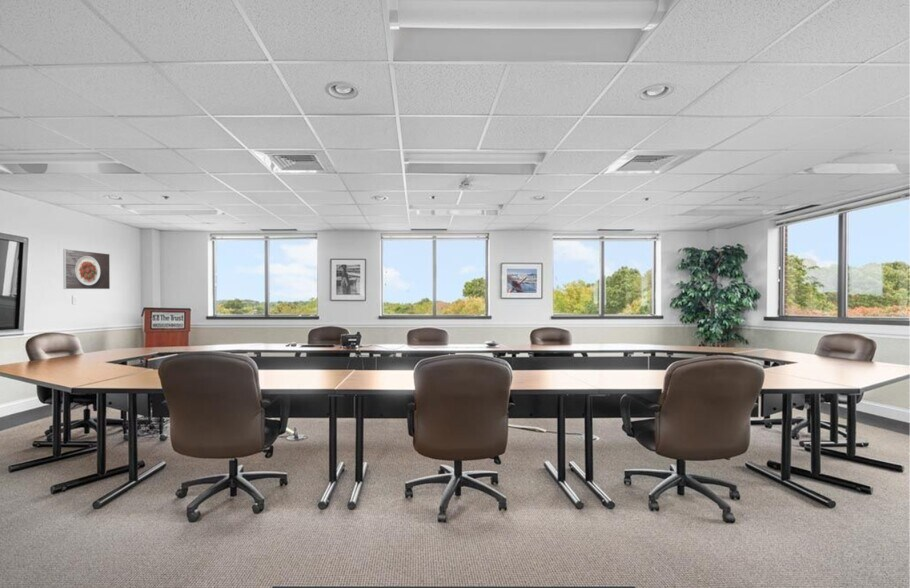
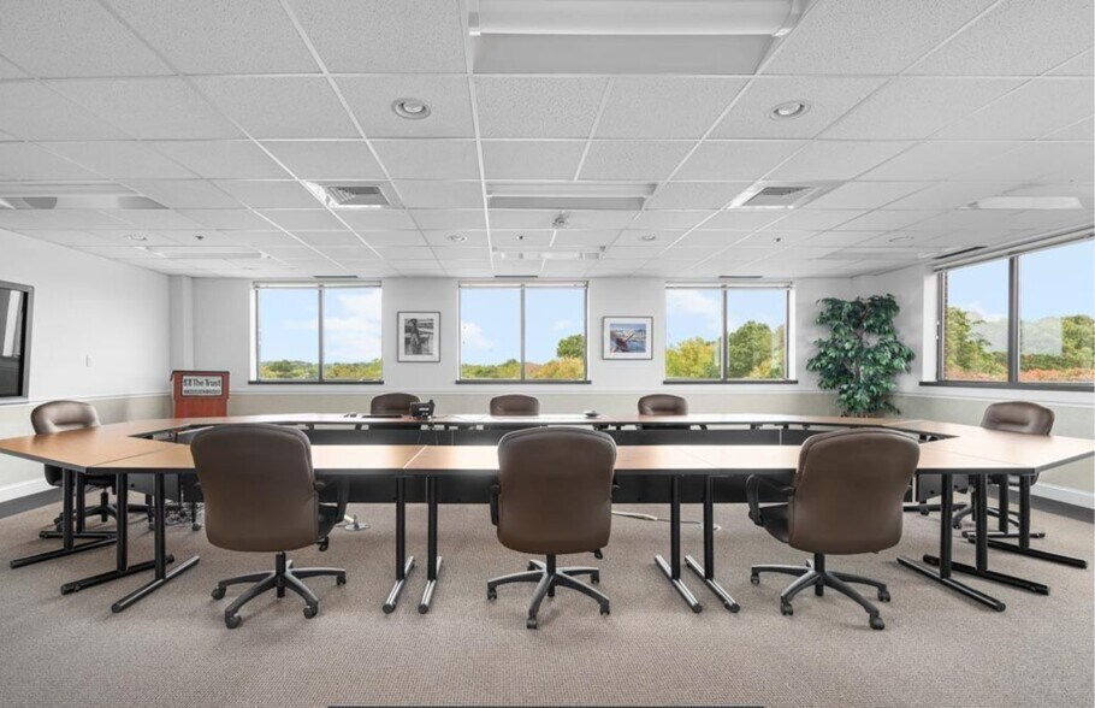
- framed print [62,248,111,290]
